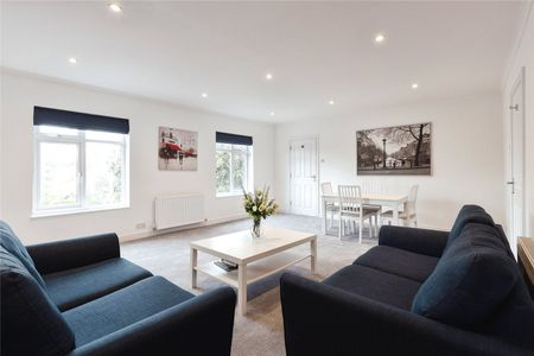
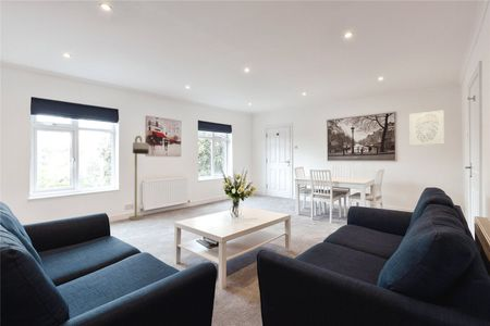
+ floor lamp [128,135,150,221]
+ wall art [408,109,445,147]
